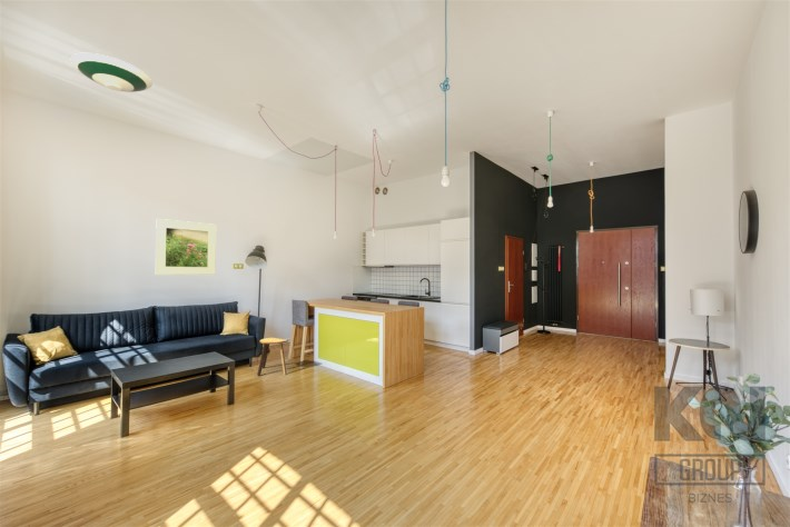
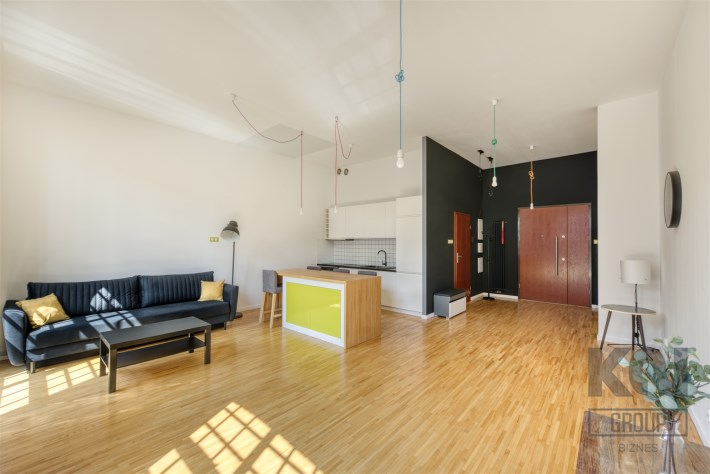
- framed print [155,218,217,276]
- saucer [70,52,154,93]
- stool [256,337,289,377]
